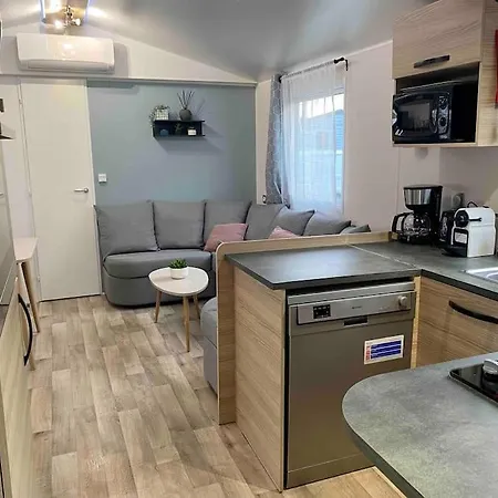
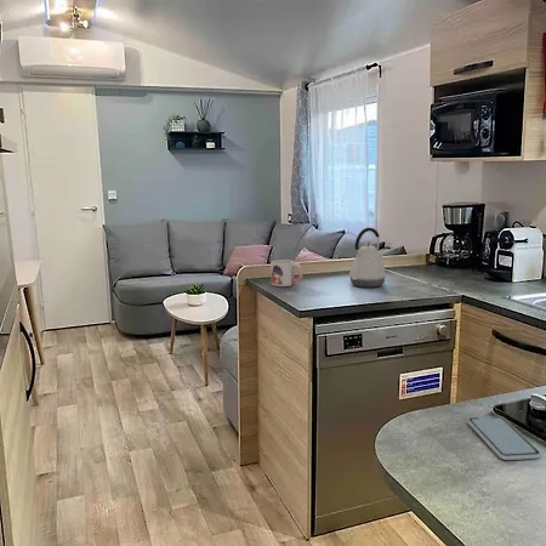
+ mug [269,258,303,288]
+ kettle [348,227,387,289]
+ smartphone [466,415,542,461]
